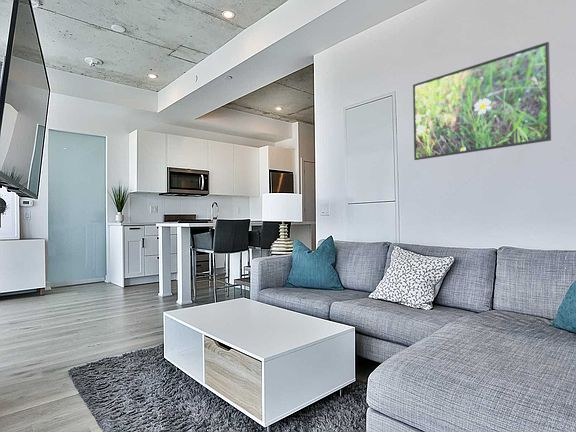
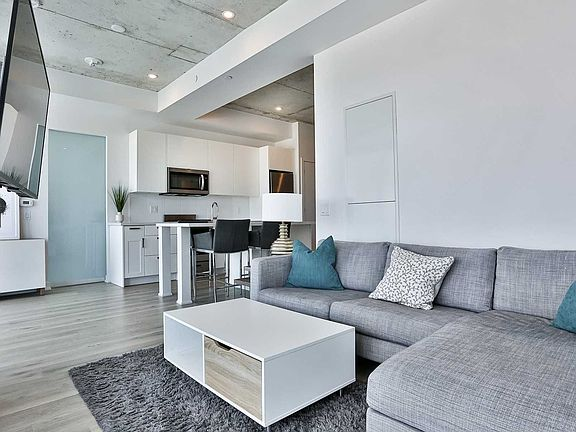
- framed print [412,41,552,161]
